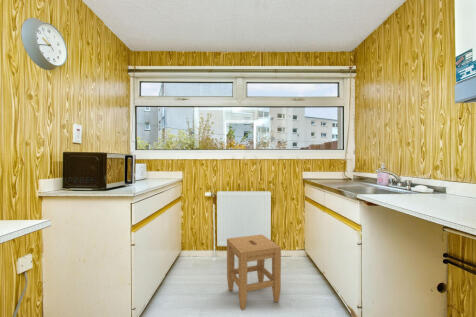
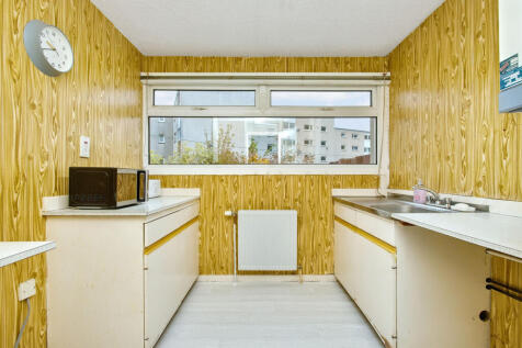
- stool [226,234,282,311]
